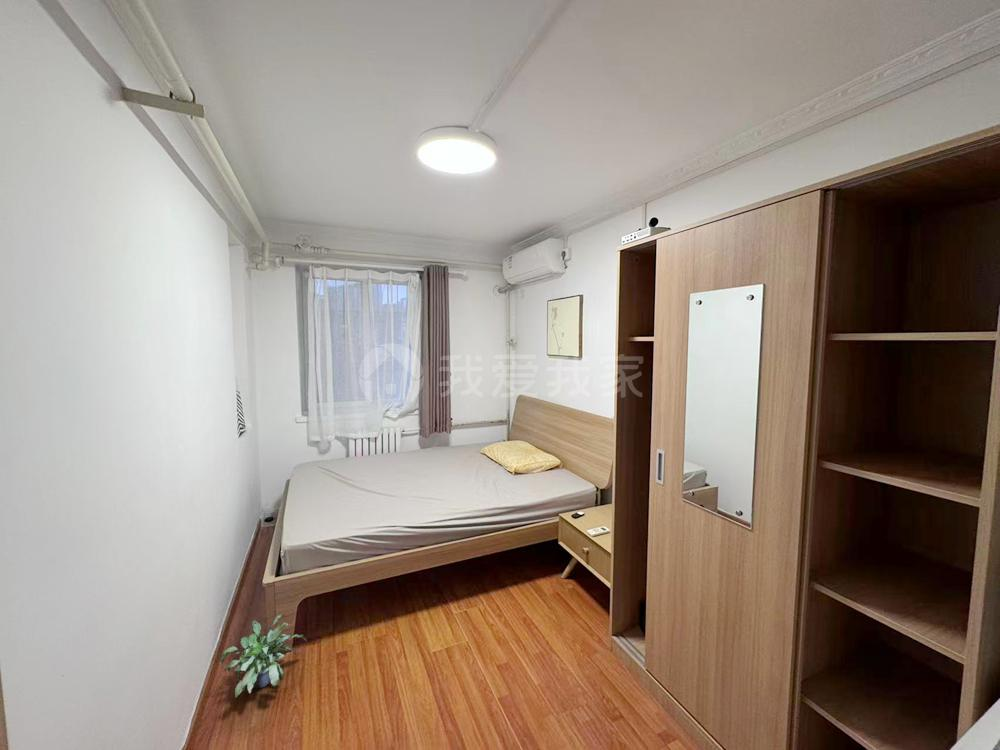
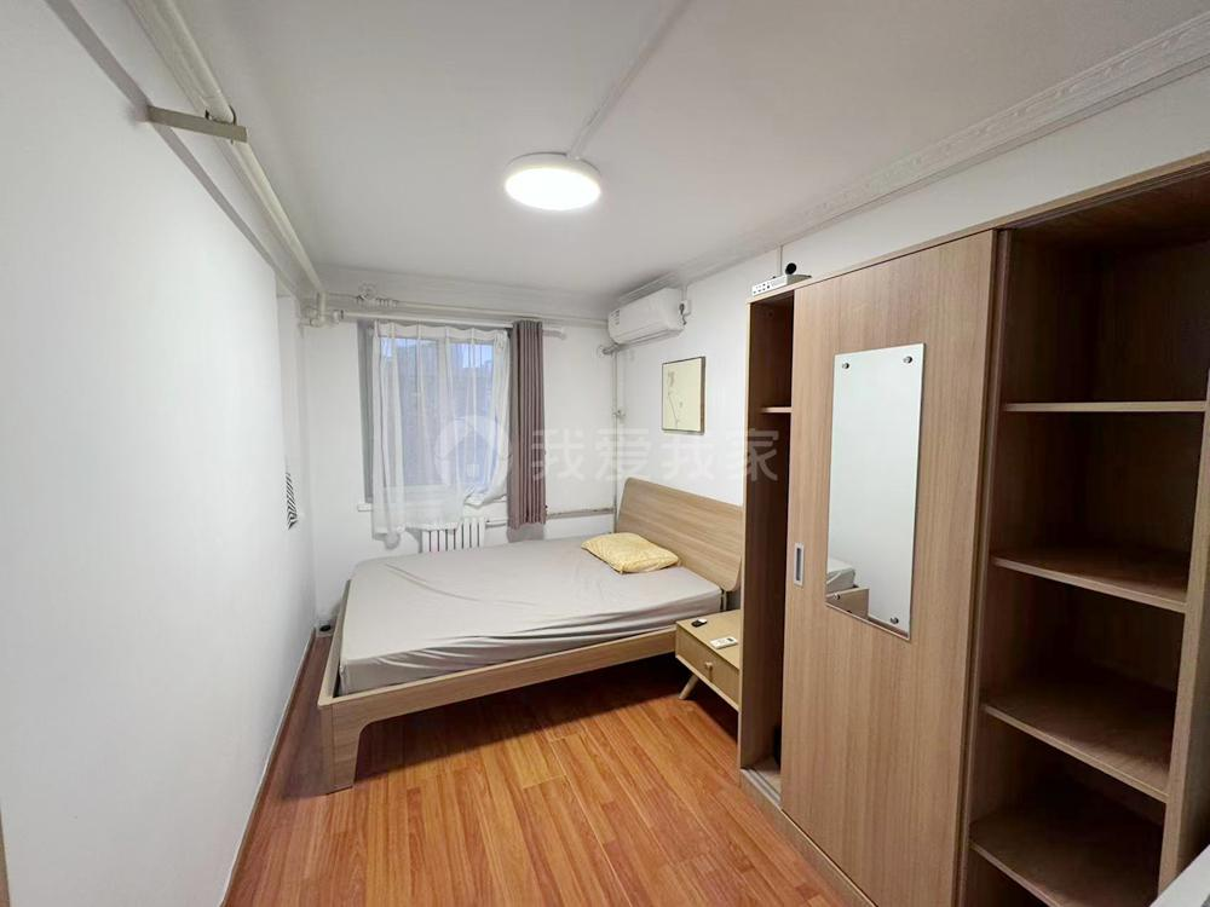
- potted plant [218,614,307,699]
